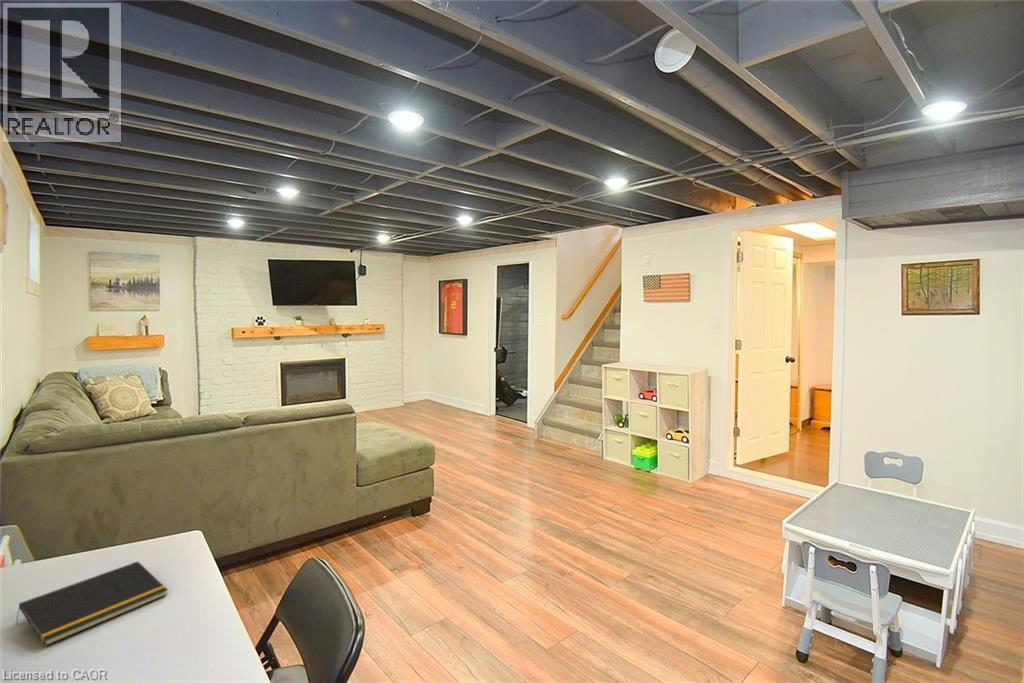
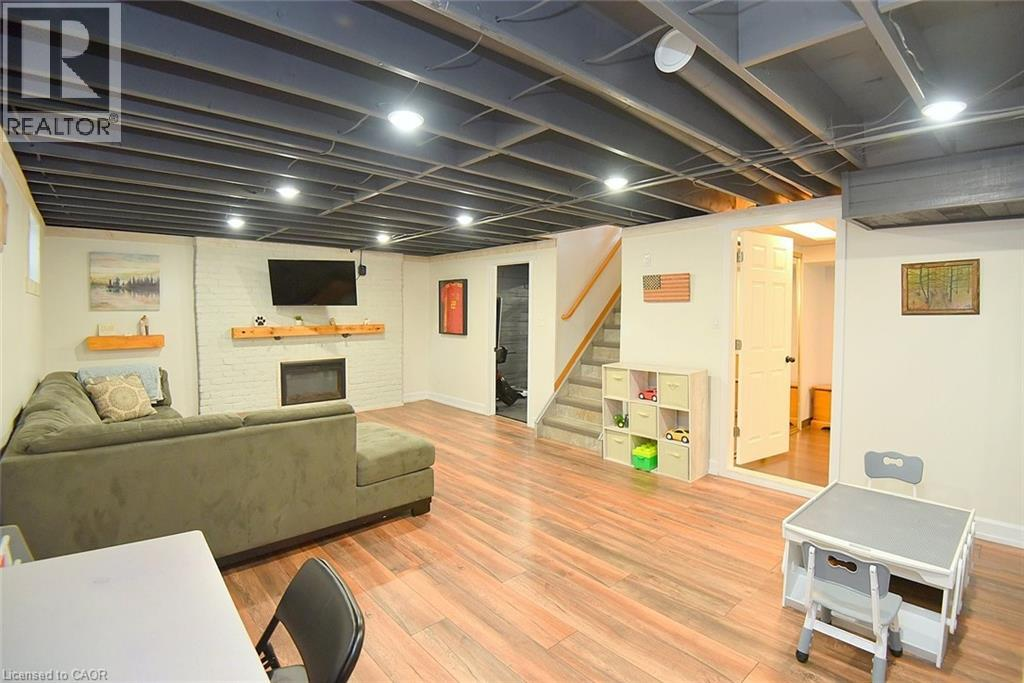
- notepad [15,560,169,647]
